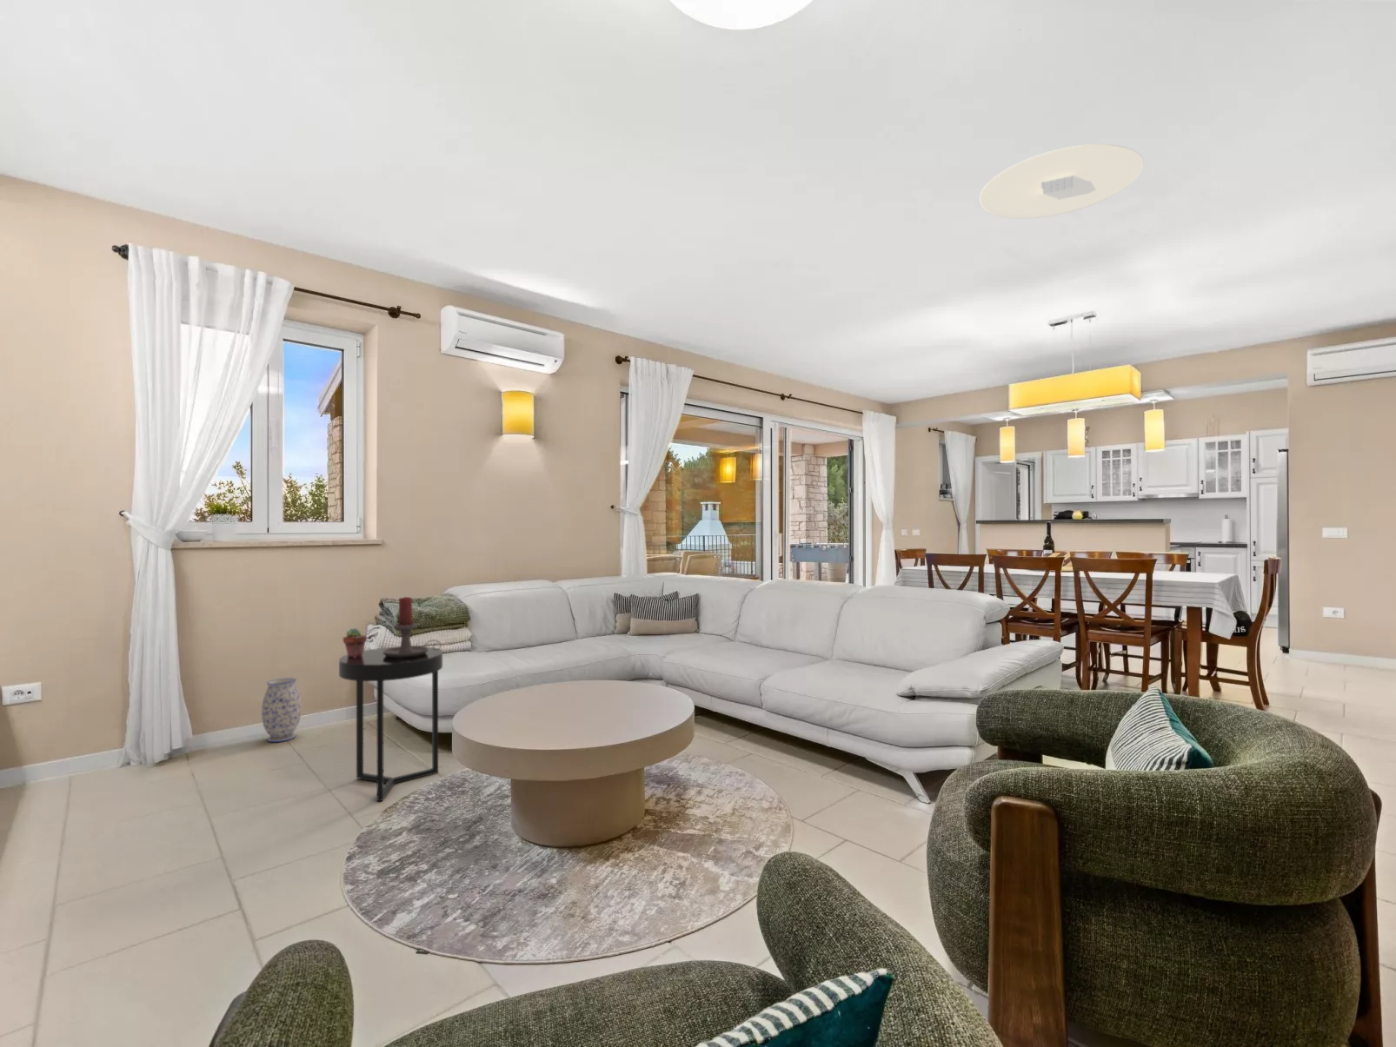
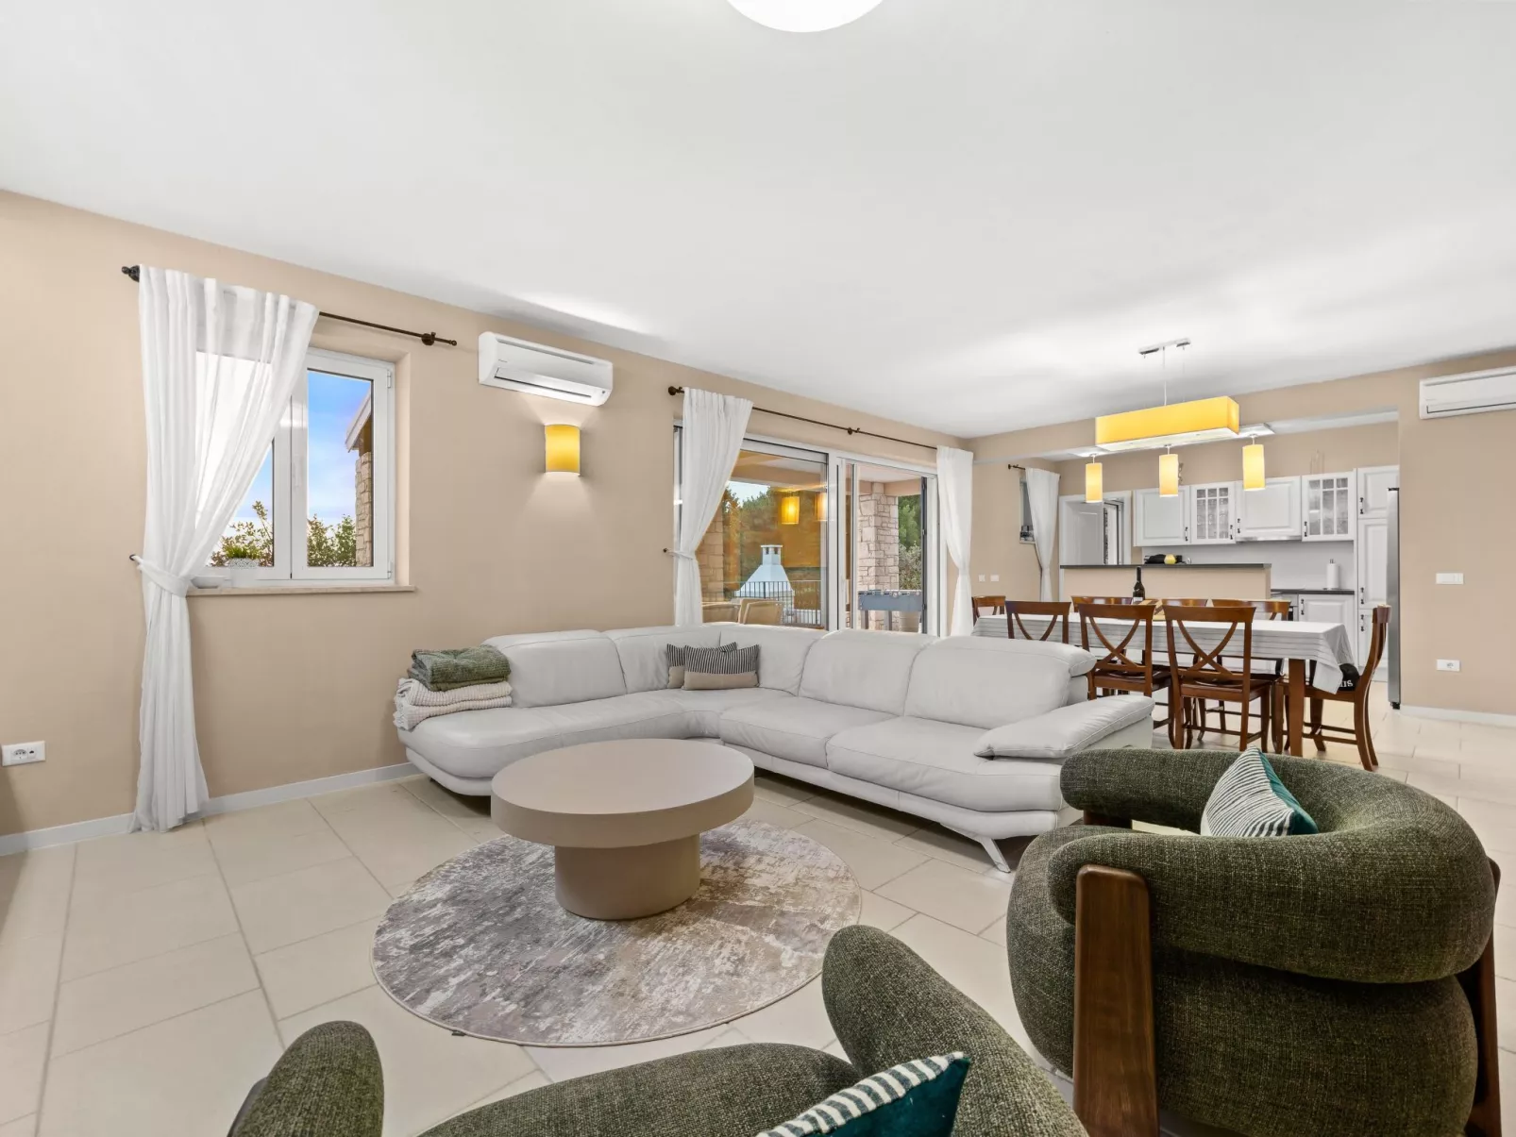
- side table [338,647,443,802]
- candle holder [383,595,442,658]
- potted succulent [342,627,367,658]
- ceiling light [979,143,1145,220]
- vase [261,676,301,742]
